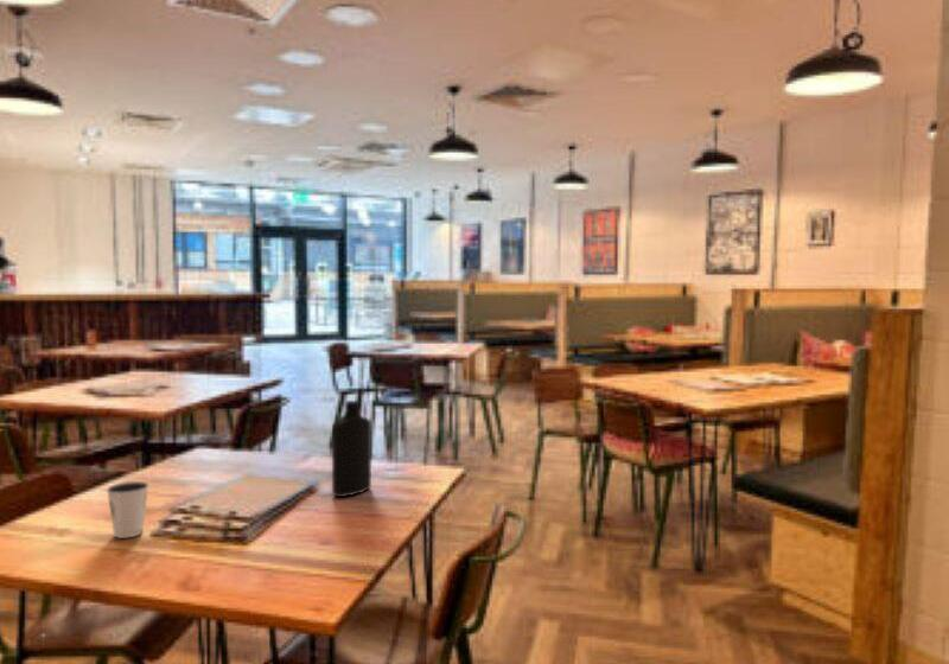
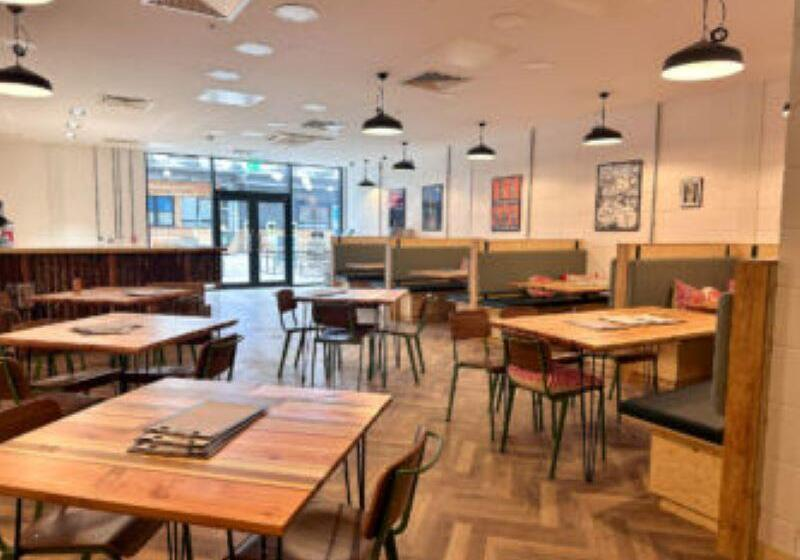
- bottle [331,400,372,498]
- dixie cup [106,480,151,540]
